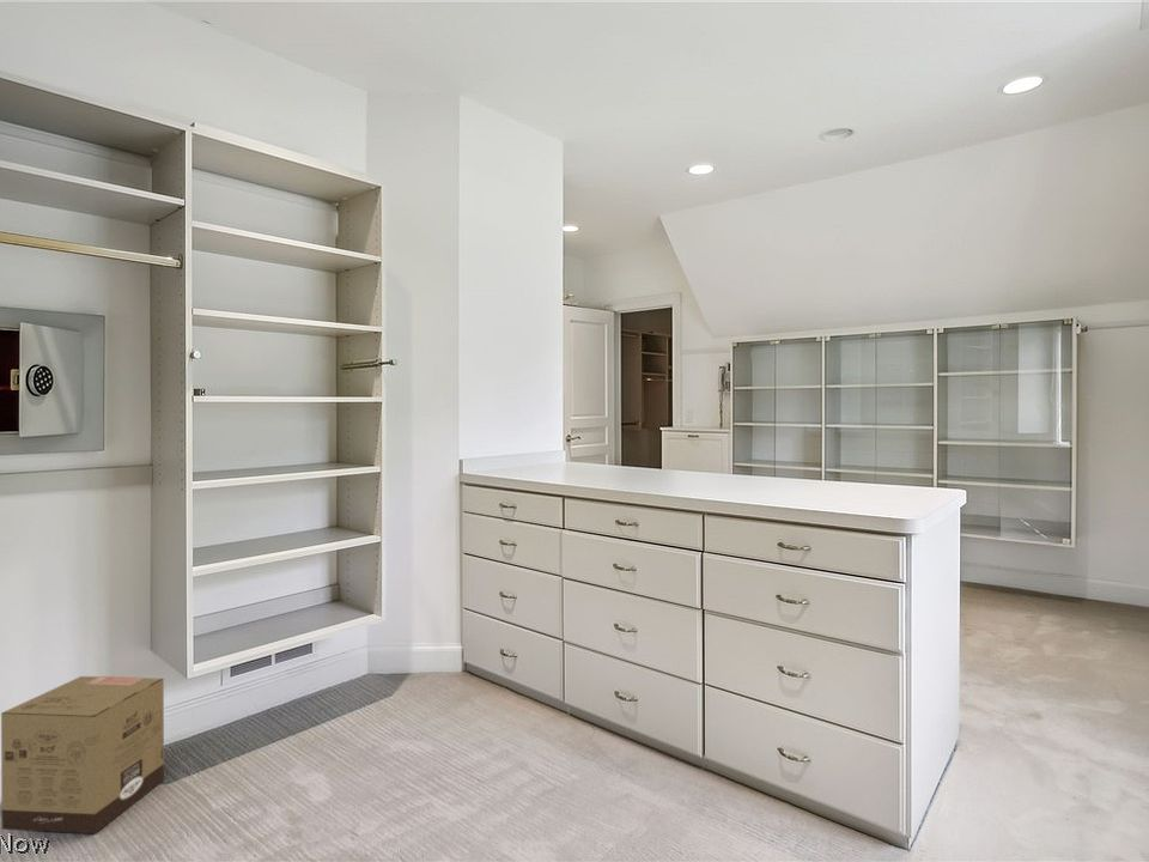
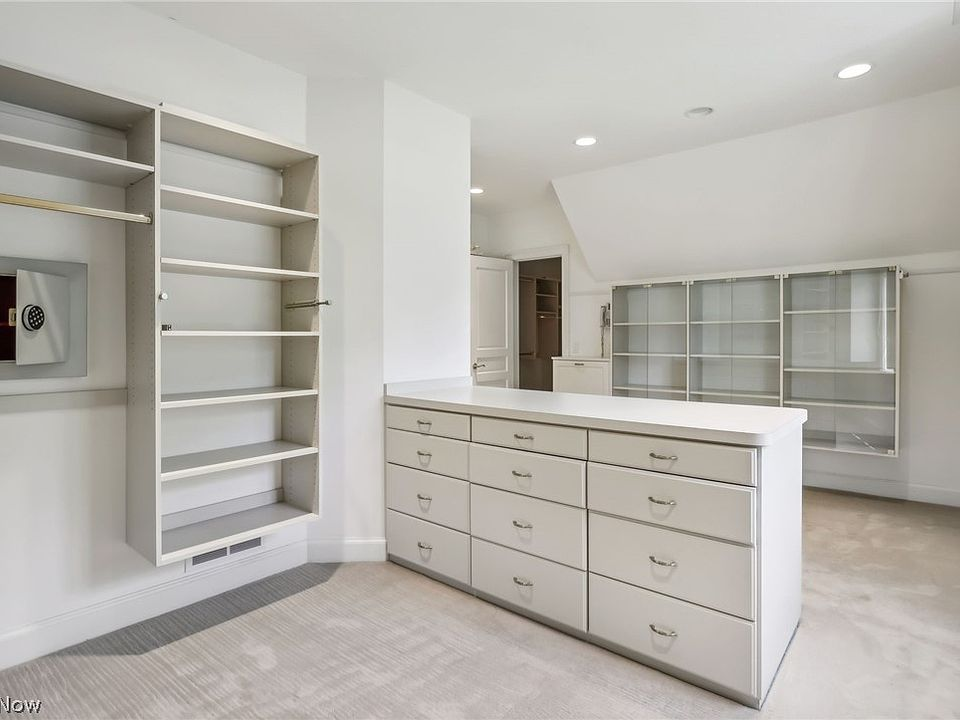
- cardboard box [0,675,165,834]
